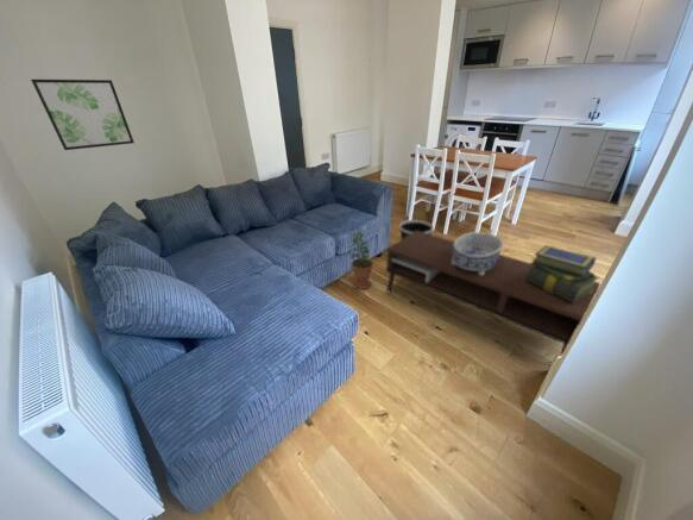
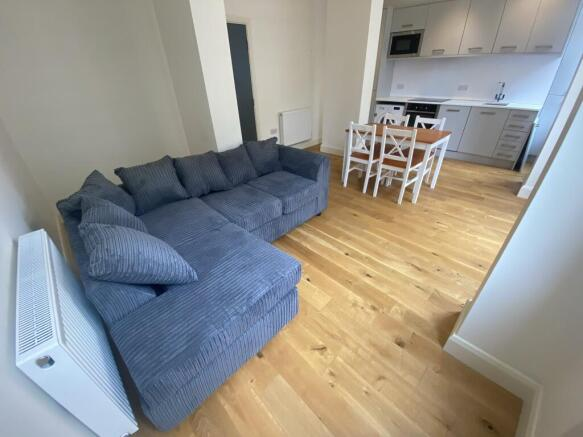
- stack of books [525,244,600,302]
- decorative bowl [452,231,504,276]
- coffee table [385,231,601,358]
- potted plant [347,225,374,290]
- wall art [30,79,136,151]
- wastebasket [398,219,435,240]
